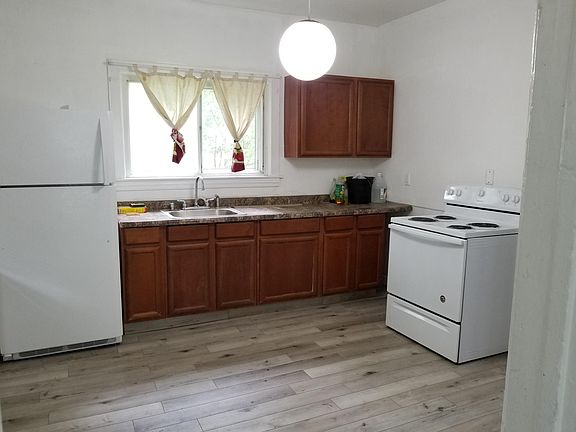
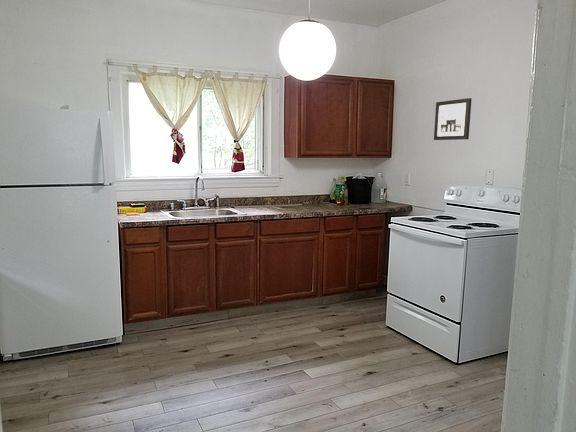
+ wall art [433,97,473,141]
